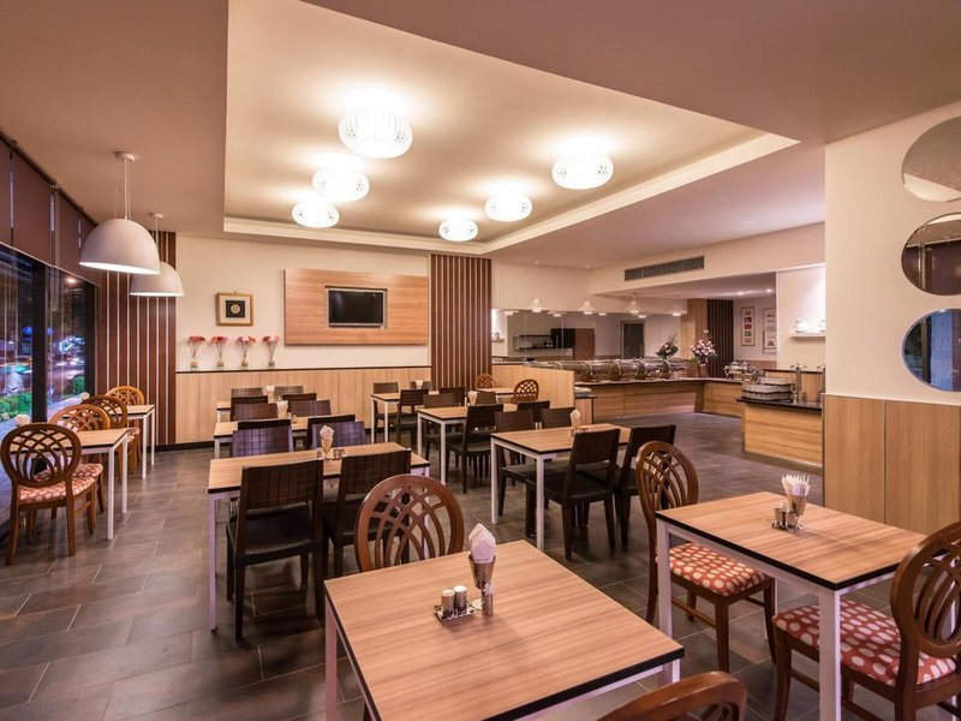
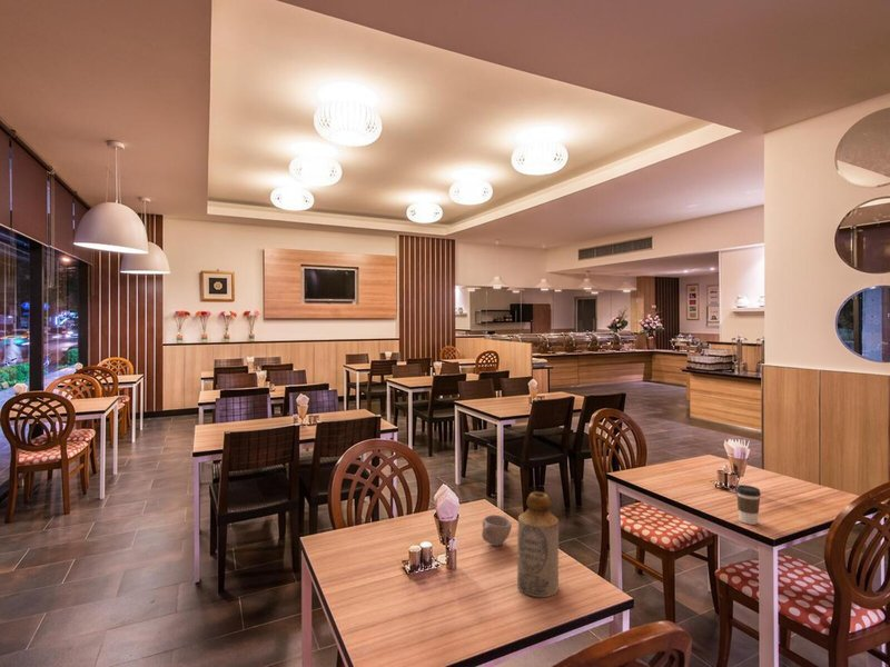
+ bottle [516,491,560,598]
+ coffee cup [735,484,762,526]
+ cup [481,514,513,547]
